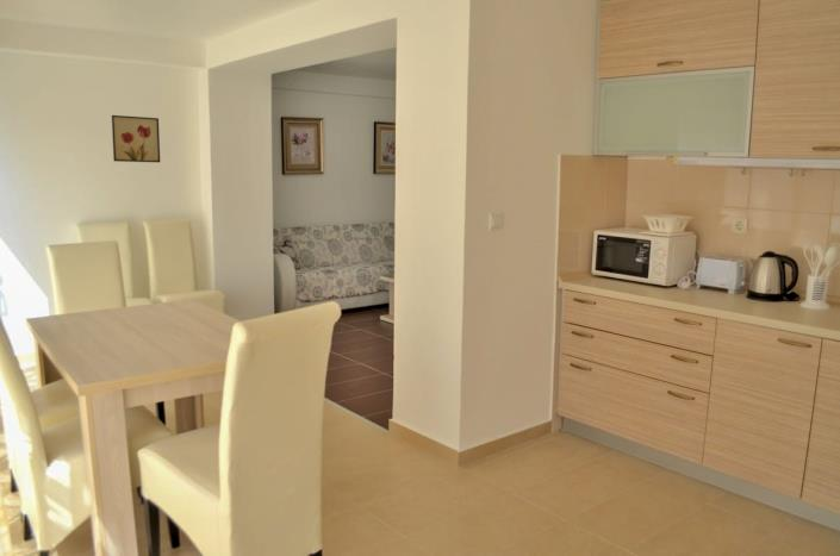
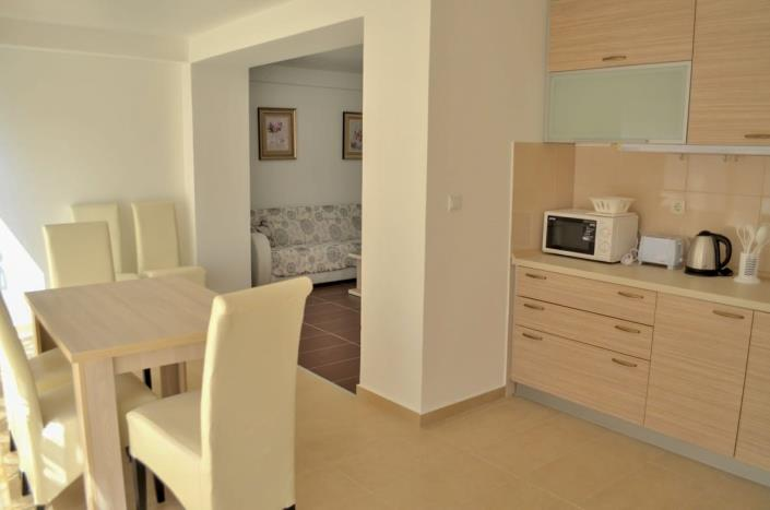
- wall art [111,114,161,163]
